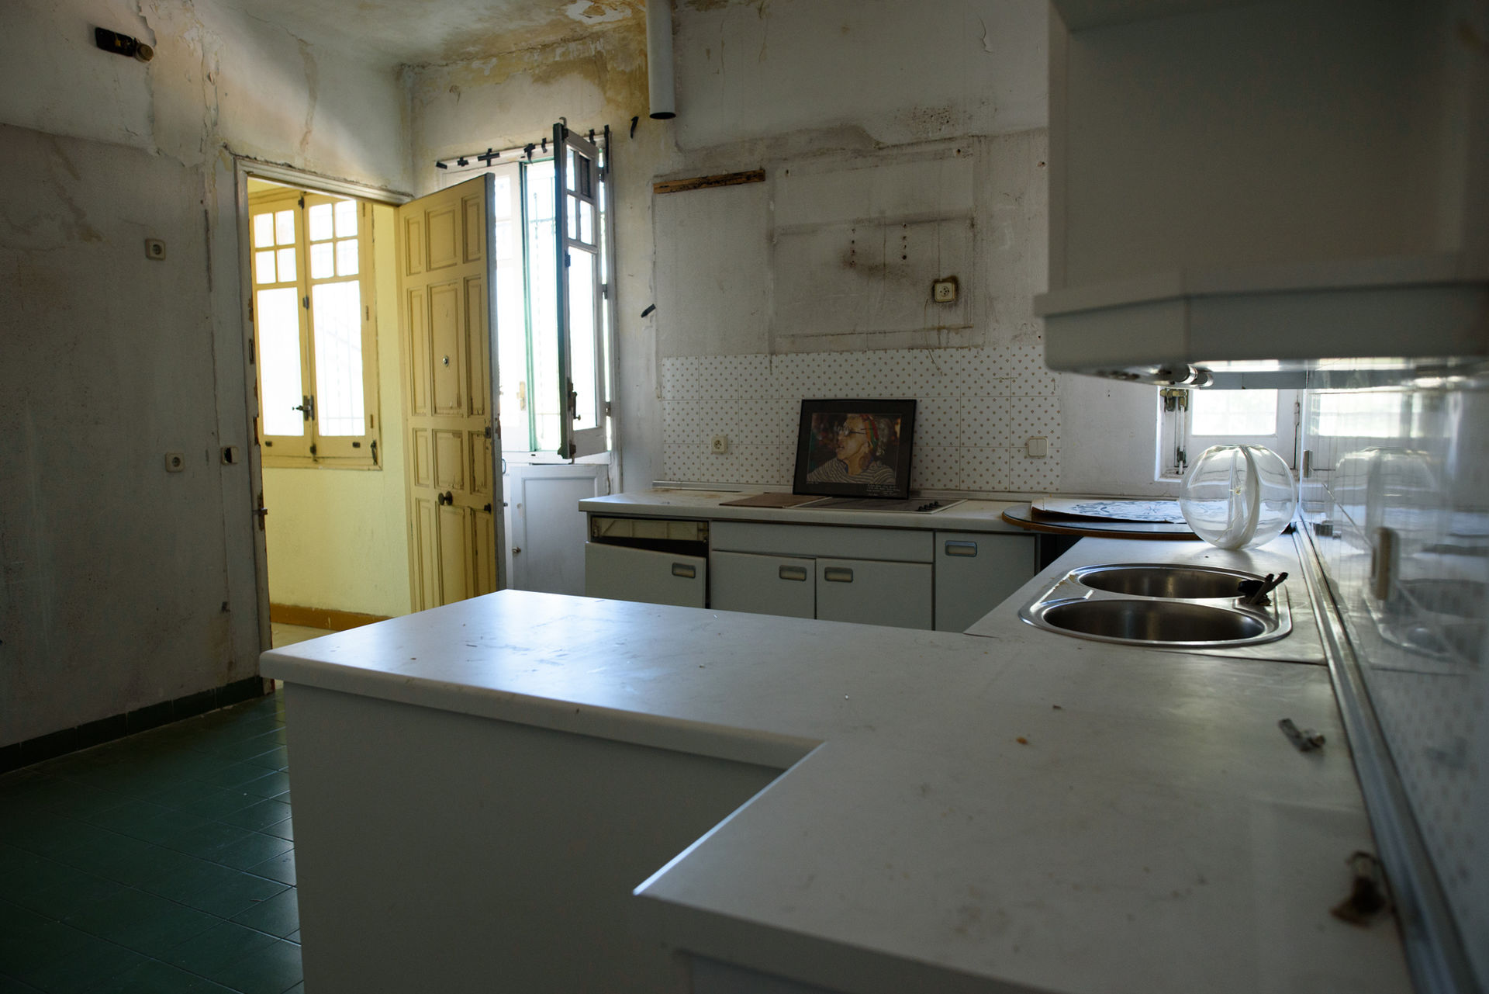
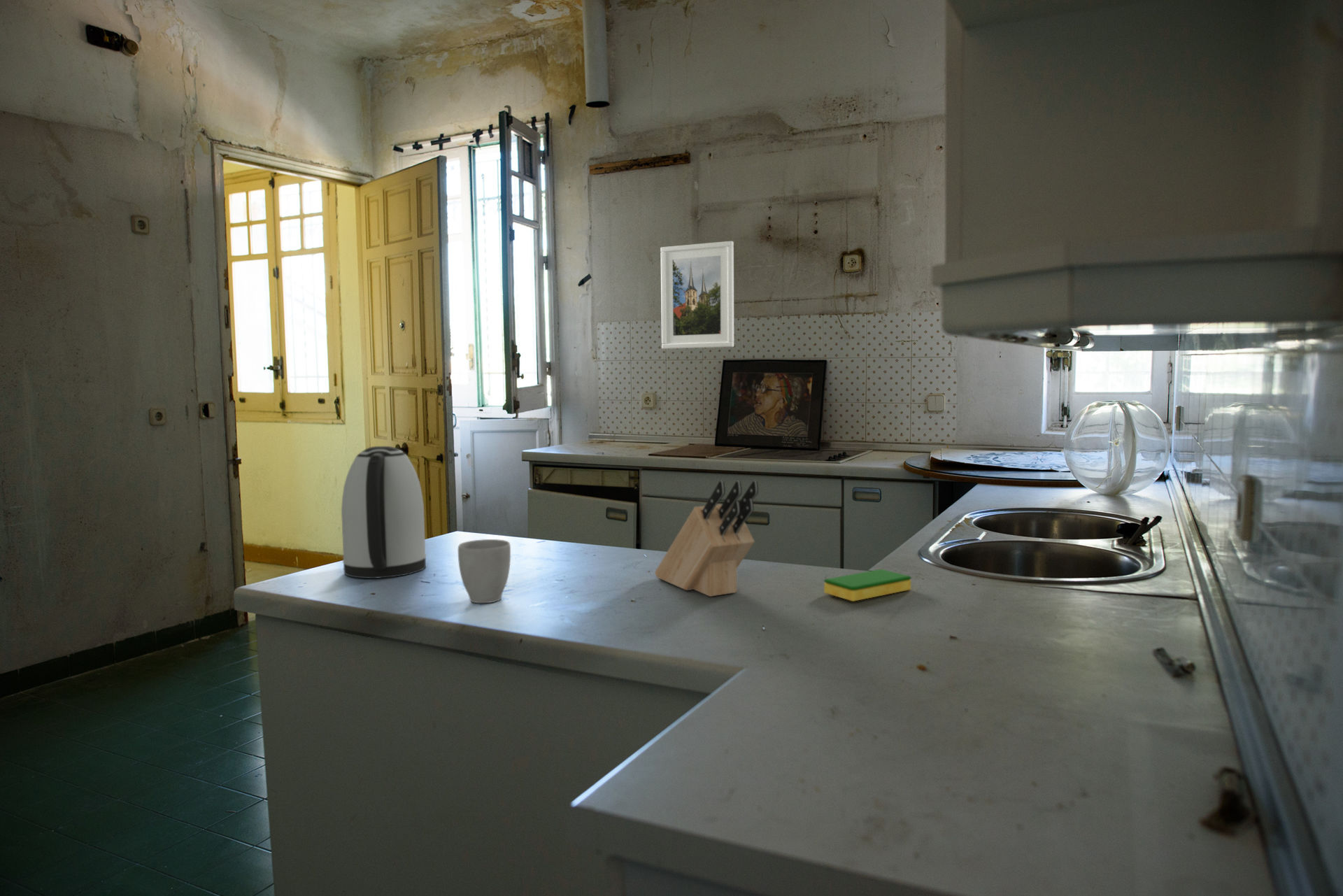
+ mug [457,539,511,604]
+ dish sponge [823,569,911,602]
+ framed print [660,241,734,350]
+ kettle [341,446,427,579]
+ knife block [654,480,759,597]
